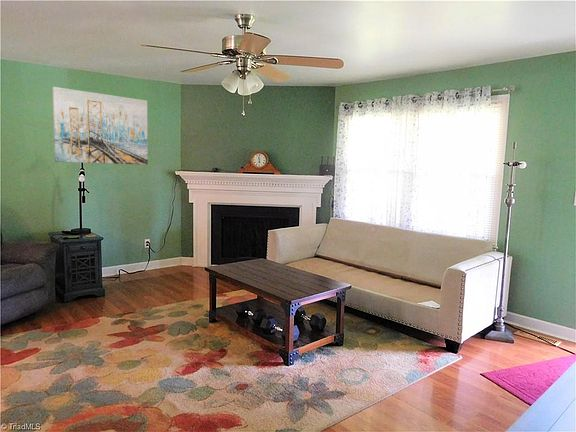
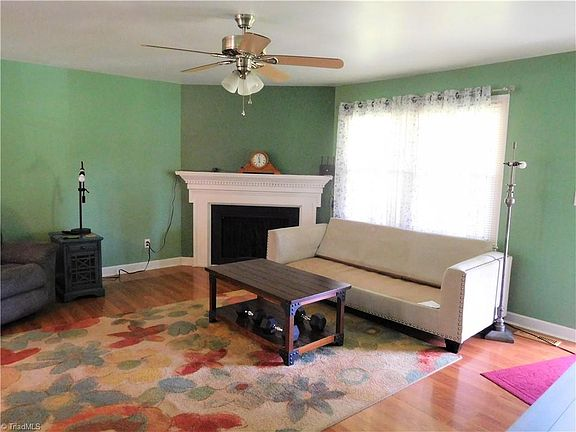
- wall art [51,86,149,166]
